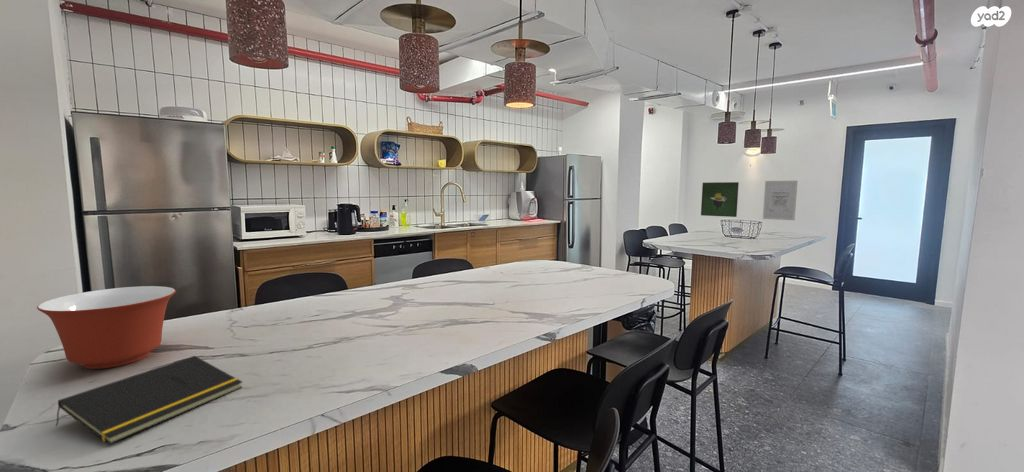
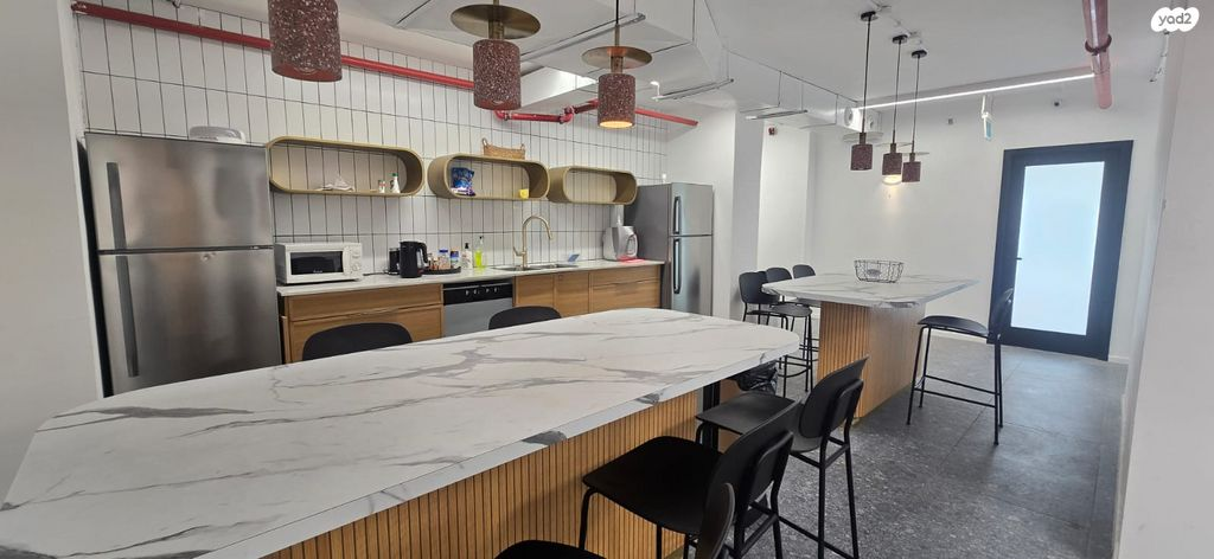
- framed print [700,181,740,218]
- wall art [762,180,799,221]
- notepad [54,355,243,446]
- mixing bowl [36,285,177,370]
